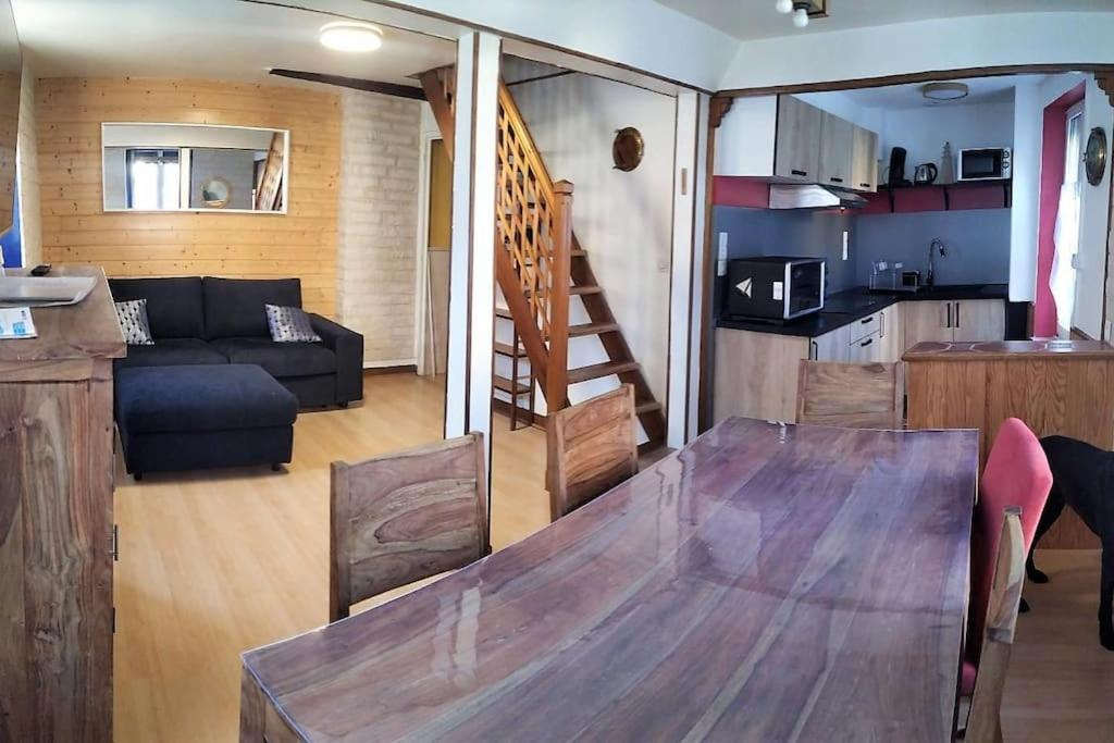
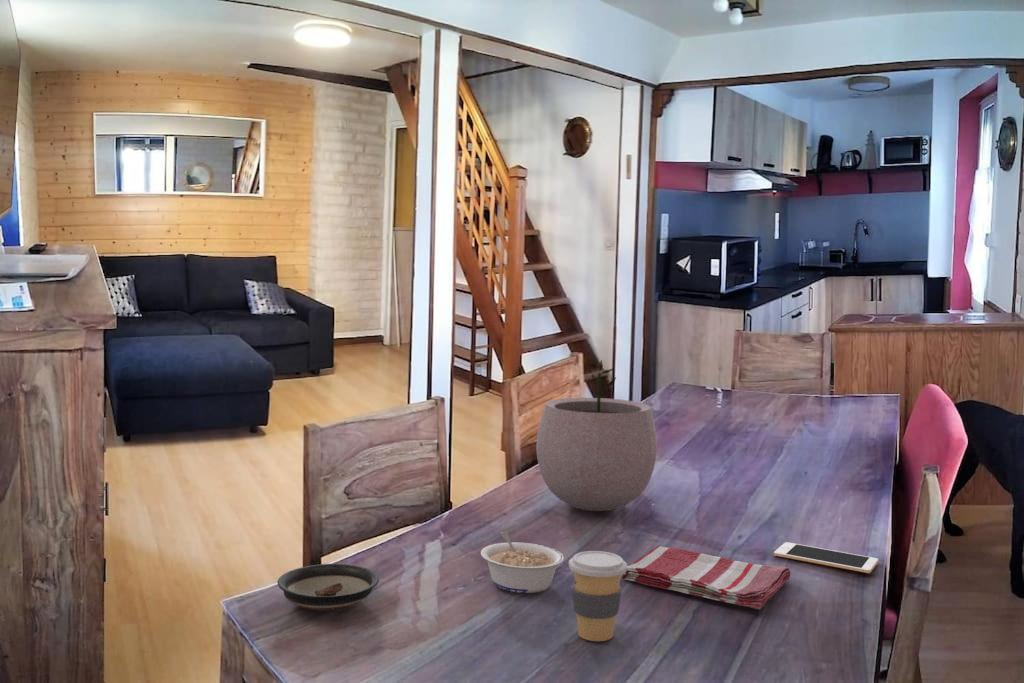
+ dish towel [620,545,791,611]
+ legume [480,530,565,594]
+ coffee cup [568,550,628,642]
+ cell phone [773,541,879,574]
+ saucer [276,563,380,612]
+ plant pot [535,359,658,512]
